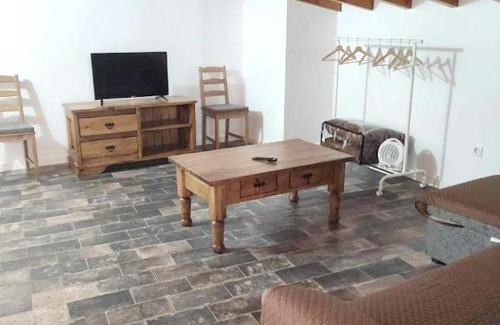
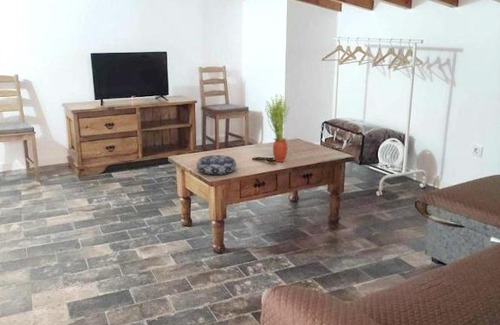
+ decorative bowl [196,154,237,175]
+ potted plant [264,93,291,163]
